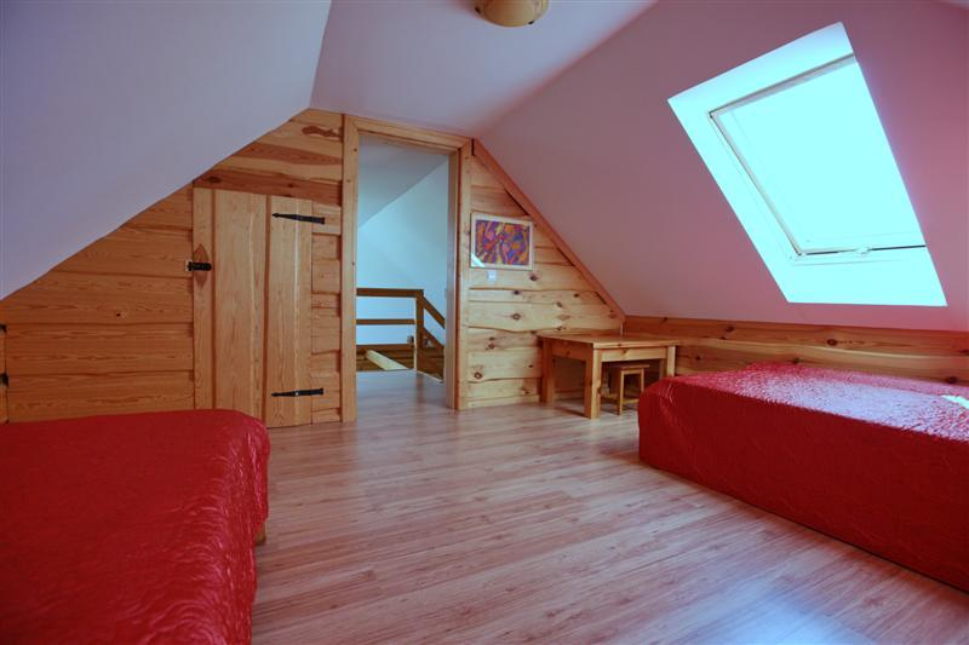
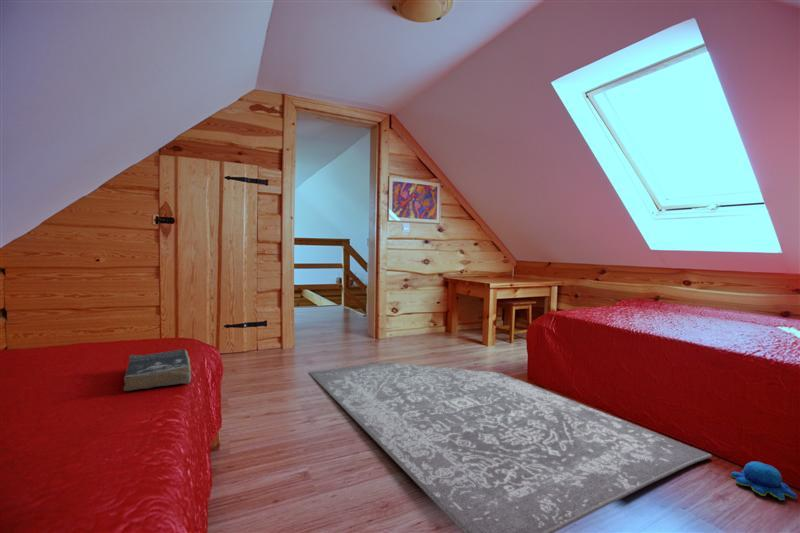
+ book [123,348,192,392]
+ plush toy [730,461,798,501]
+ rug [308,362,713,533]
